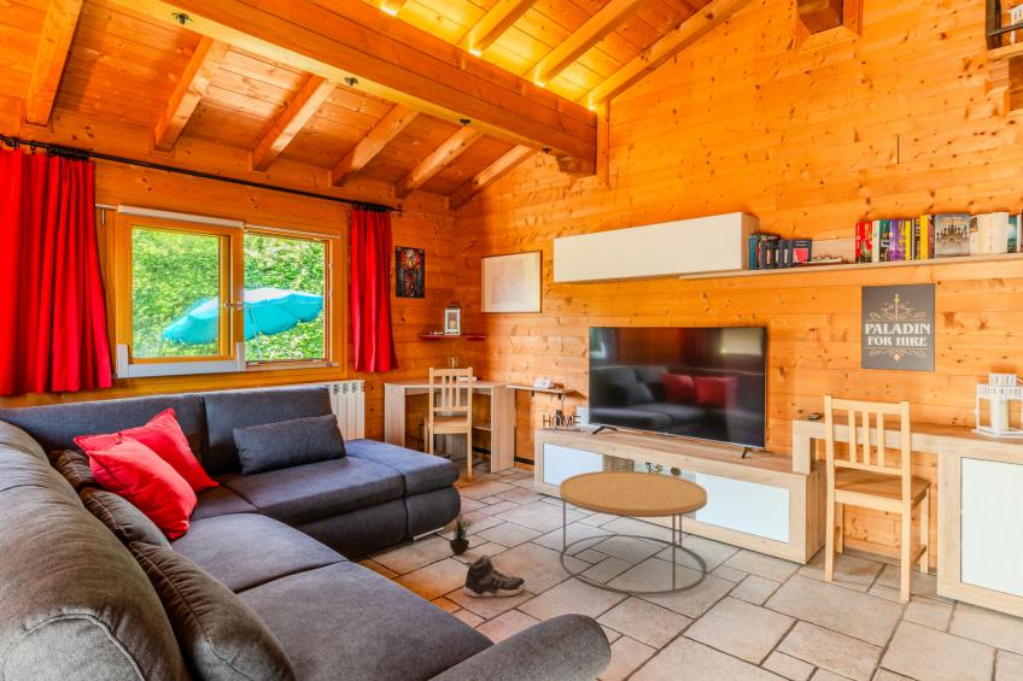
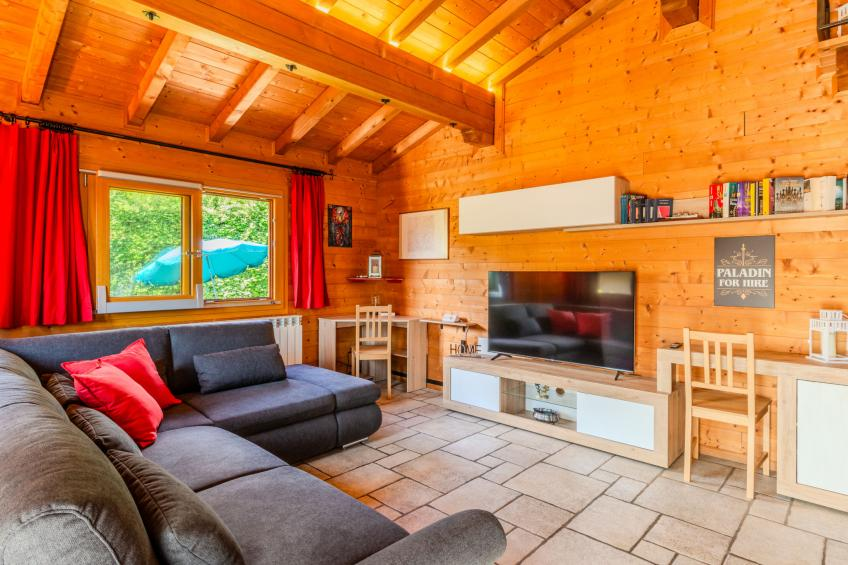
- potted plant [443,504,475,557]
- sneaker [463,553,527,598]
- coffee table [559,470,708,595]
